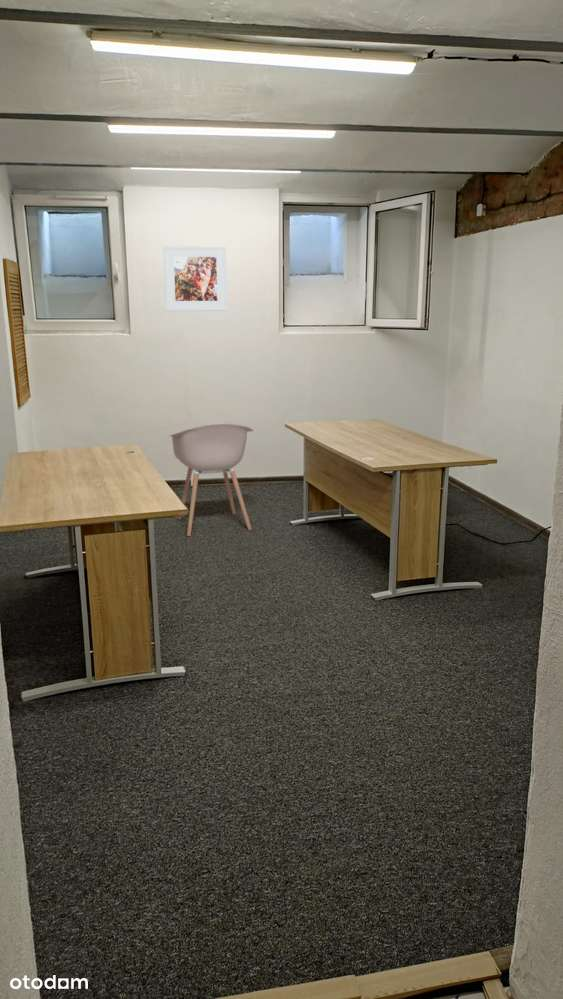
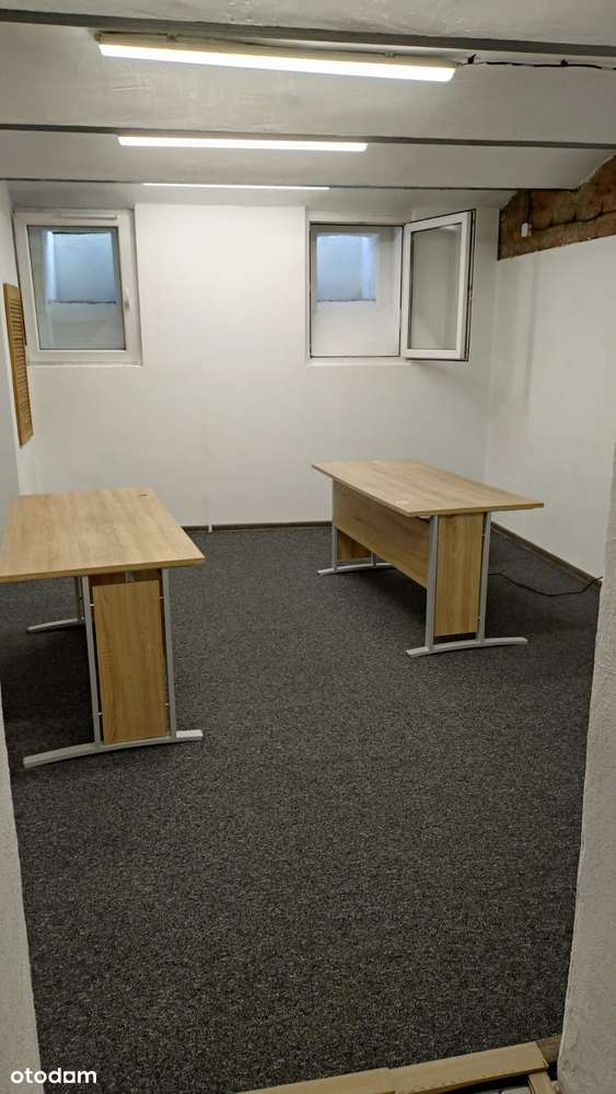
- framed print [162,245,228,312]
- chair [168,423,254,537]
